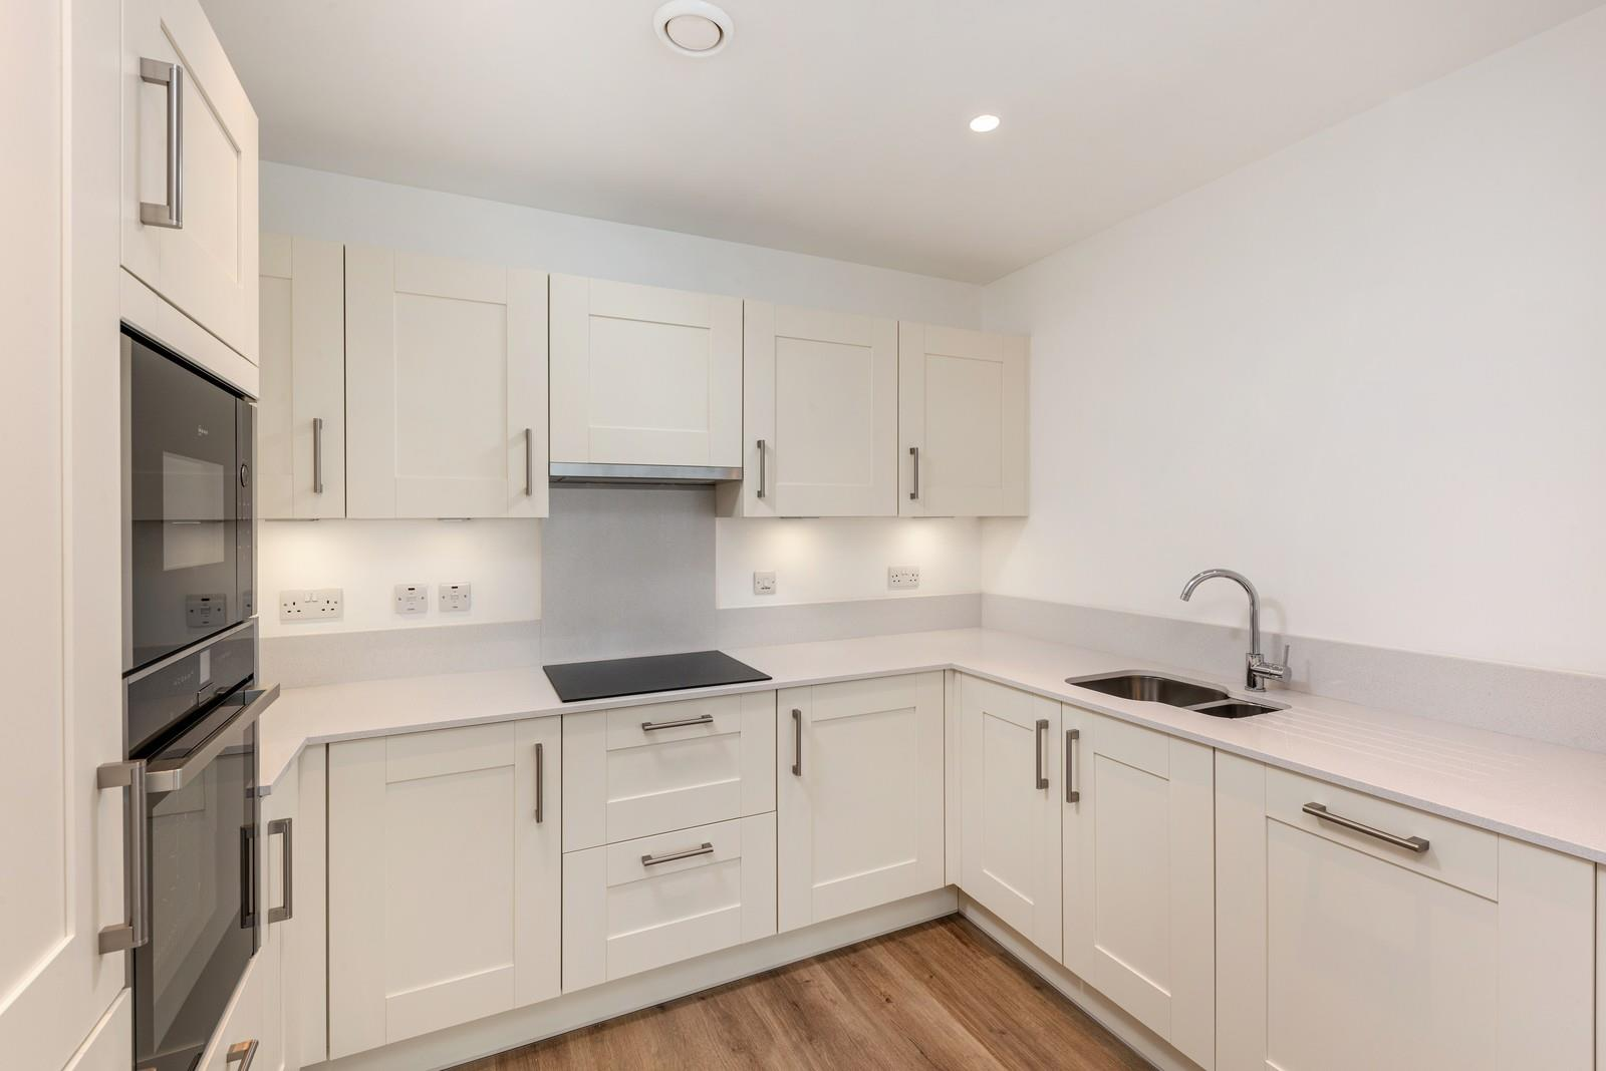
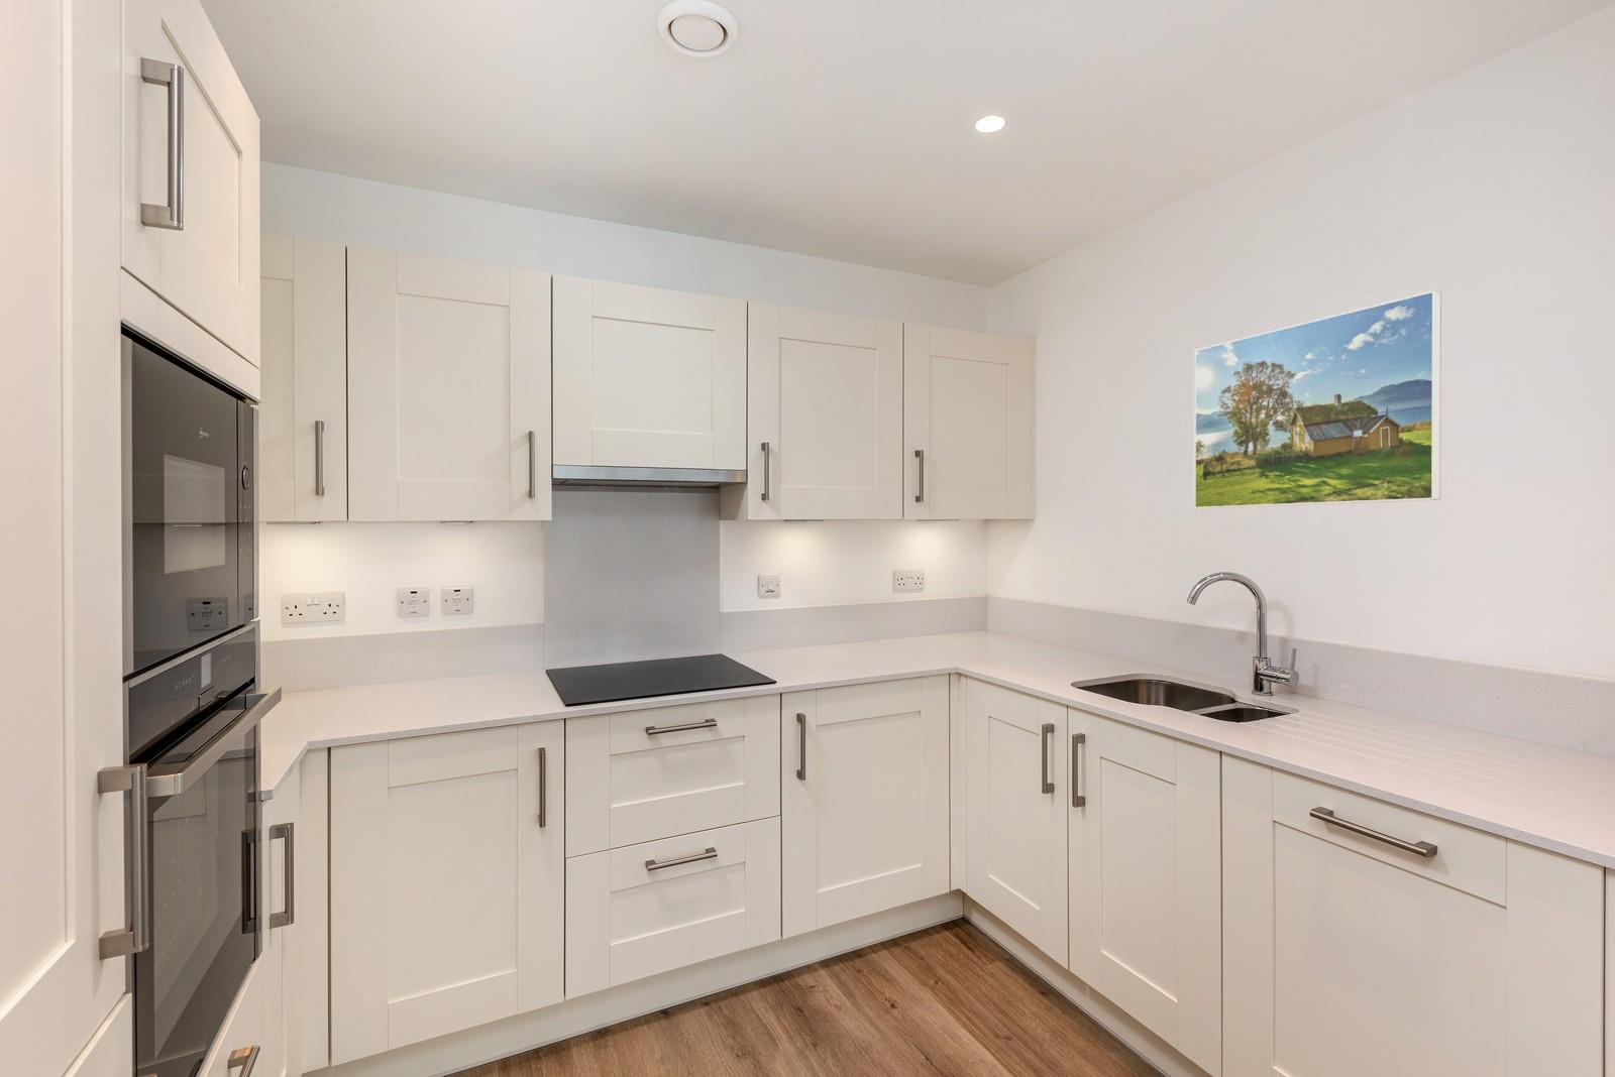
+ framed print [1193,290,1442,510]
